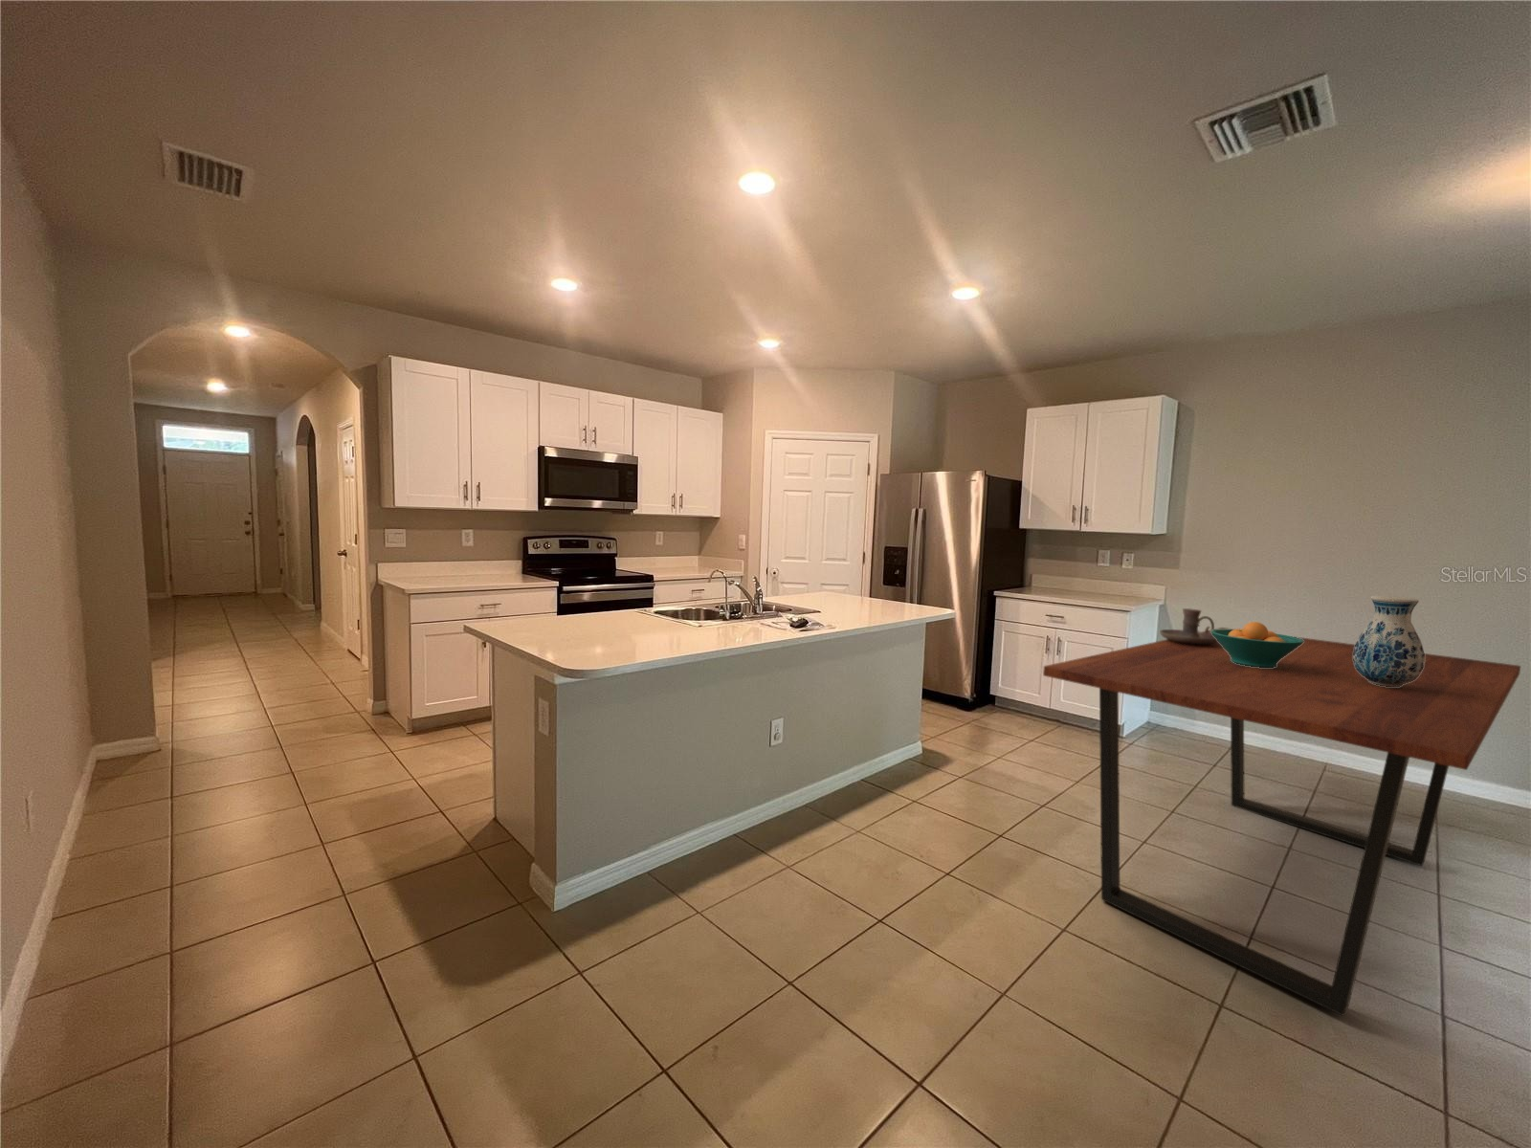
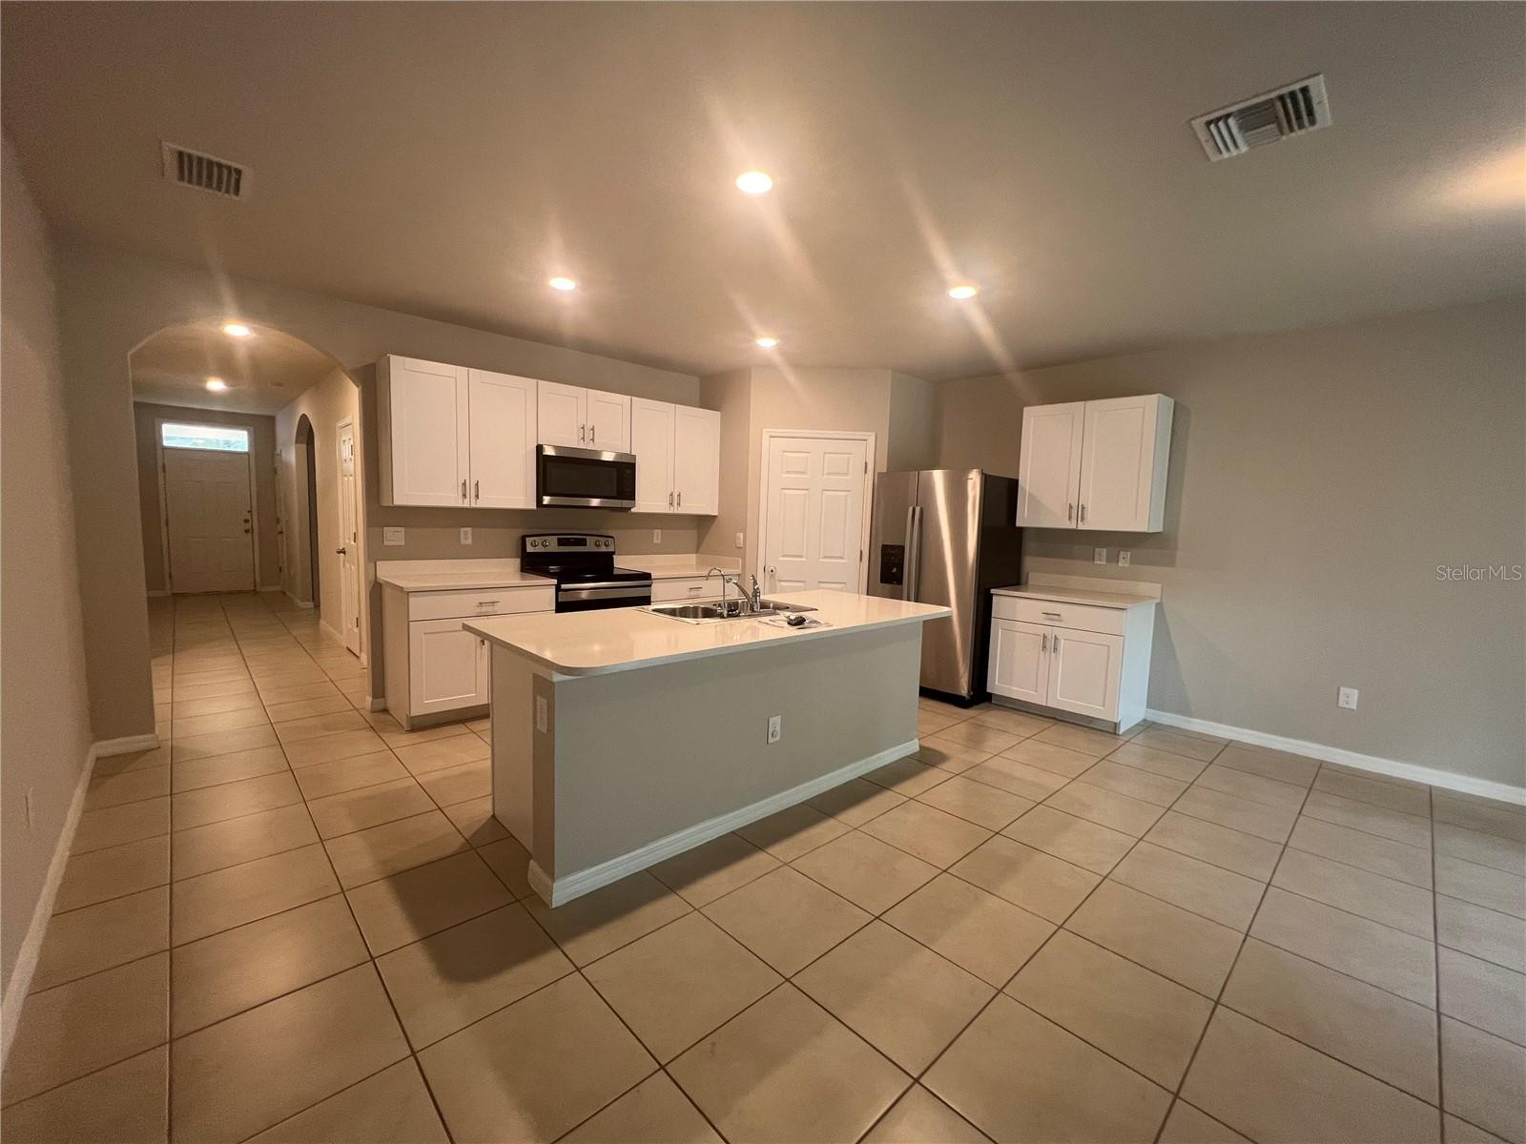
- vase [1353,594,1426,687]
- fruit bowl [1212,621,1303,668]
- dining table [1042,627,1521,1017]
- candle holder [1158,608,1218,645]
